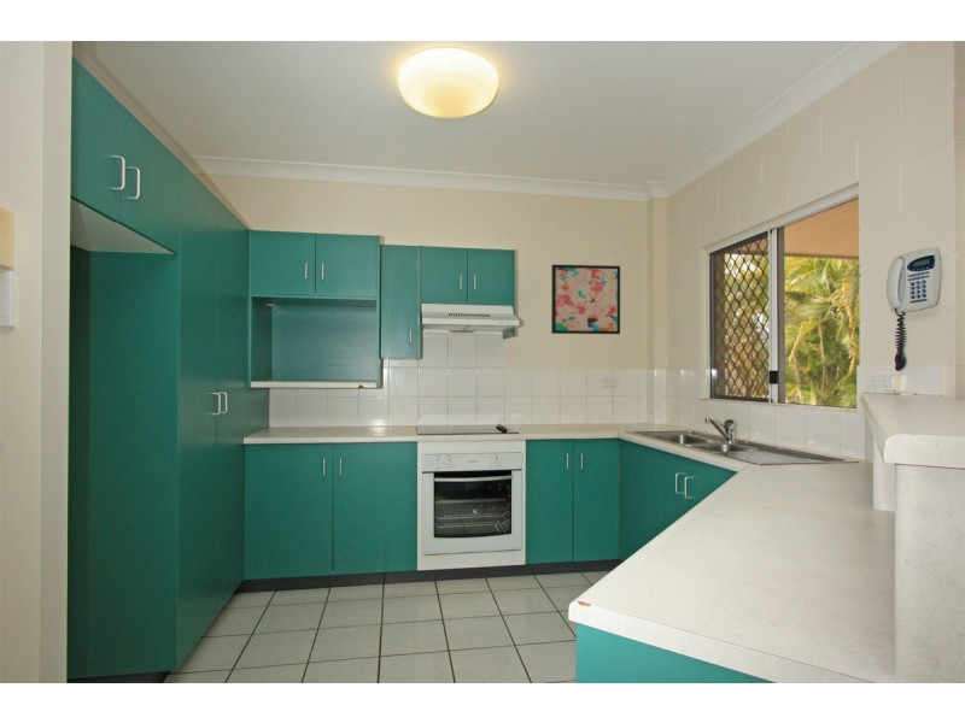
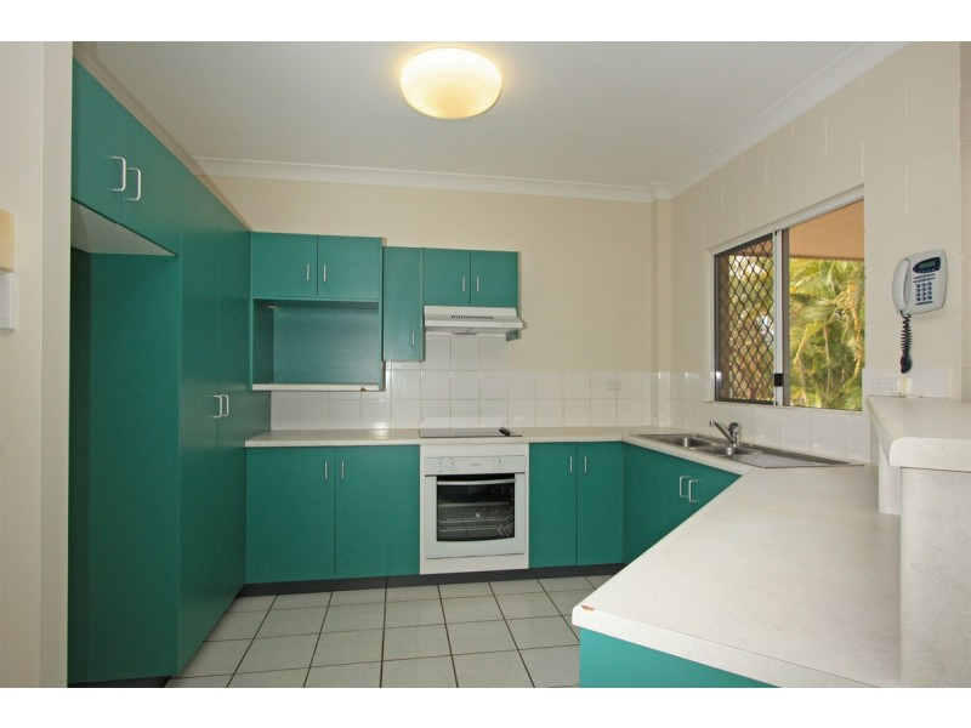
- wall art [550,264,621,335]
